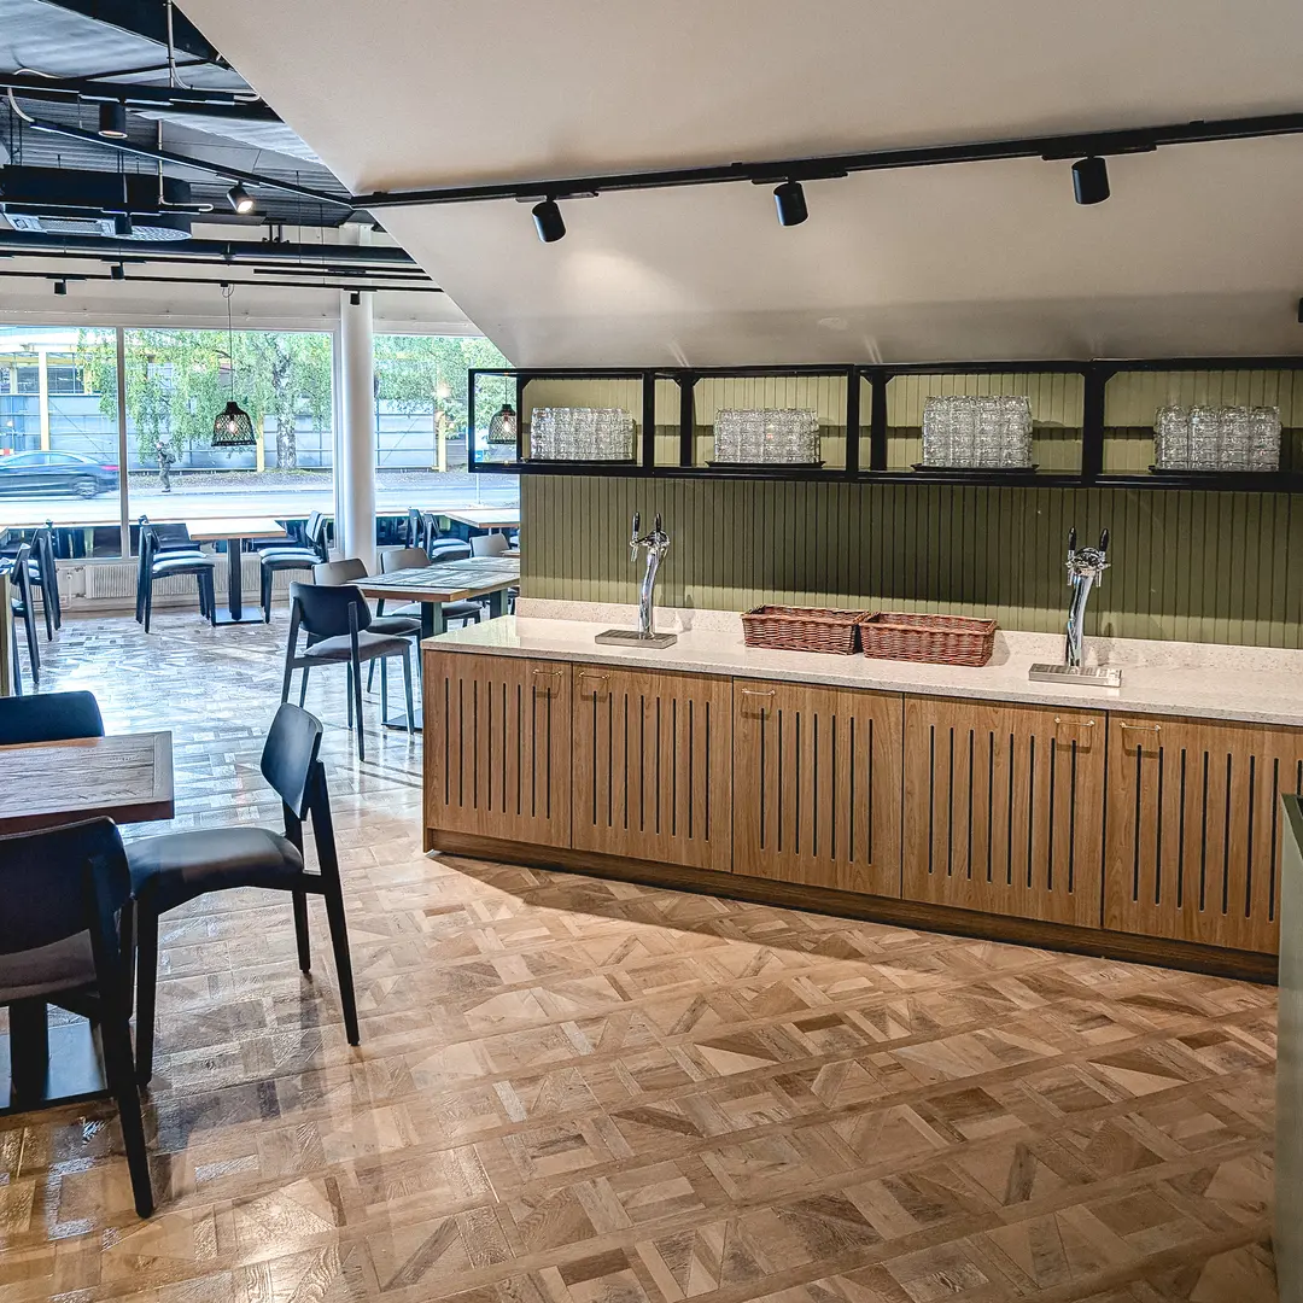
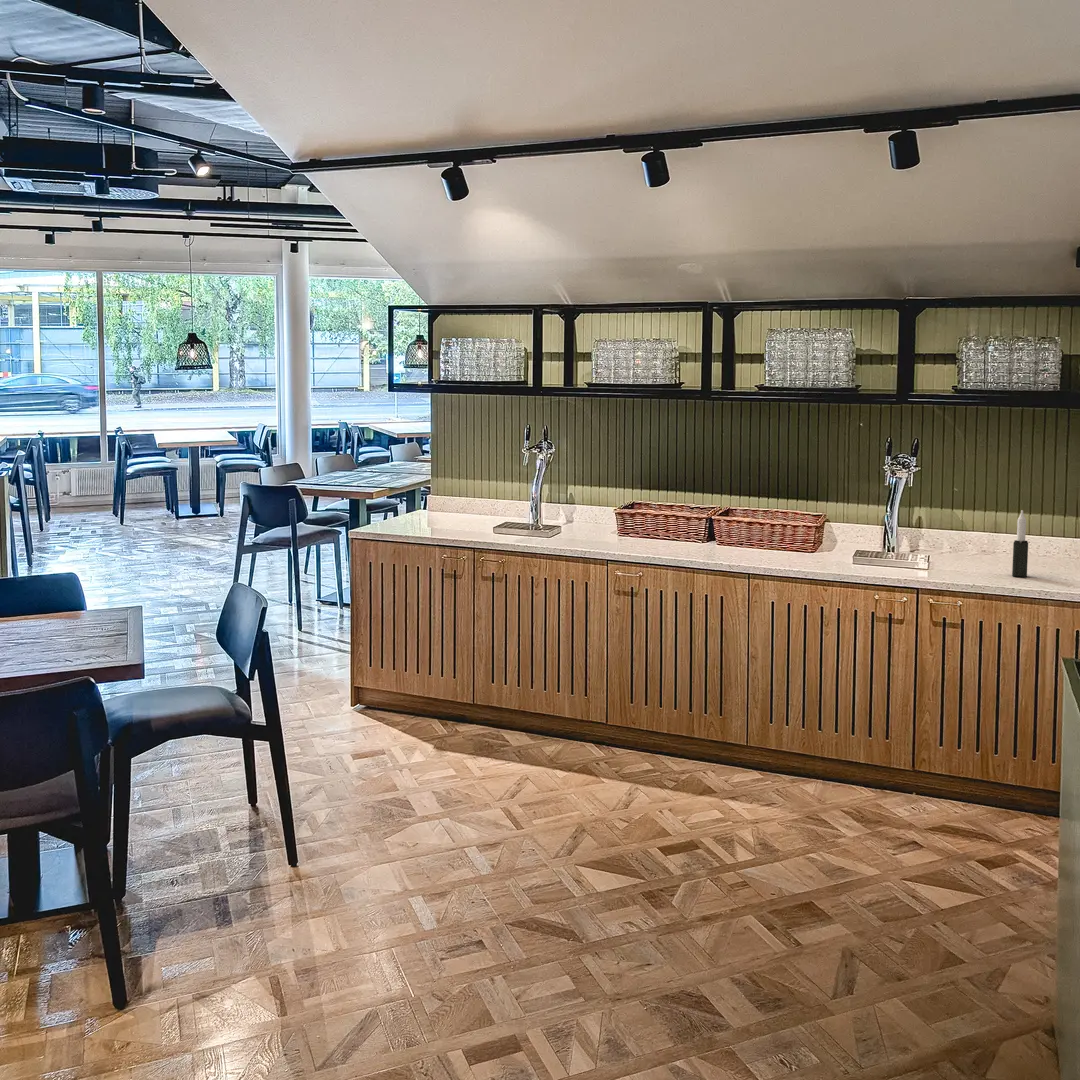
+ candle [1011,509,1029,578]
